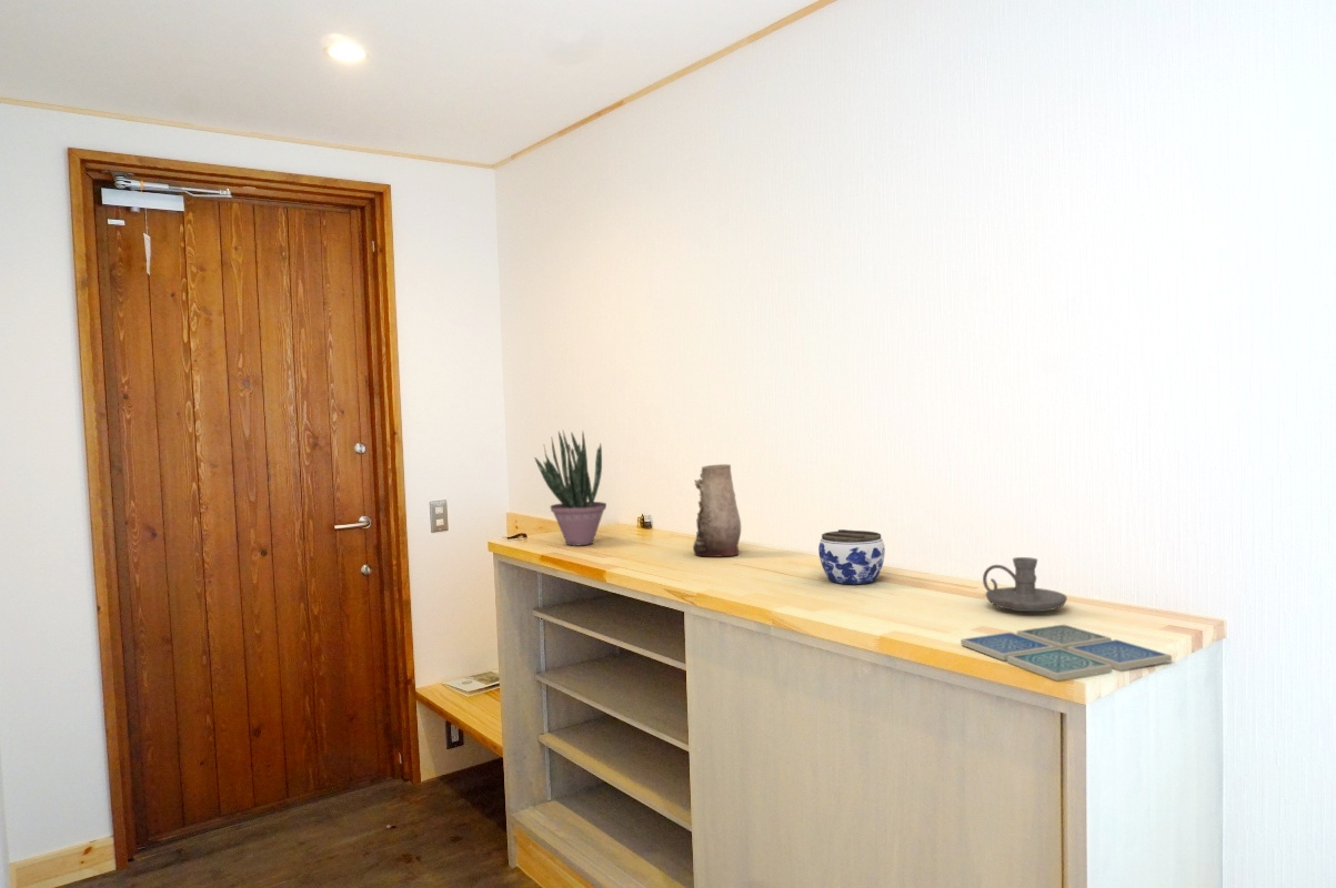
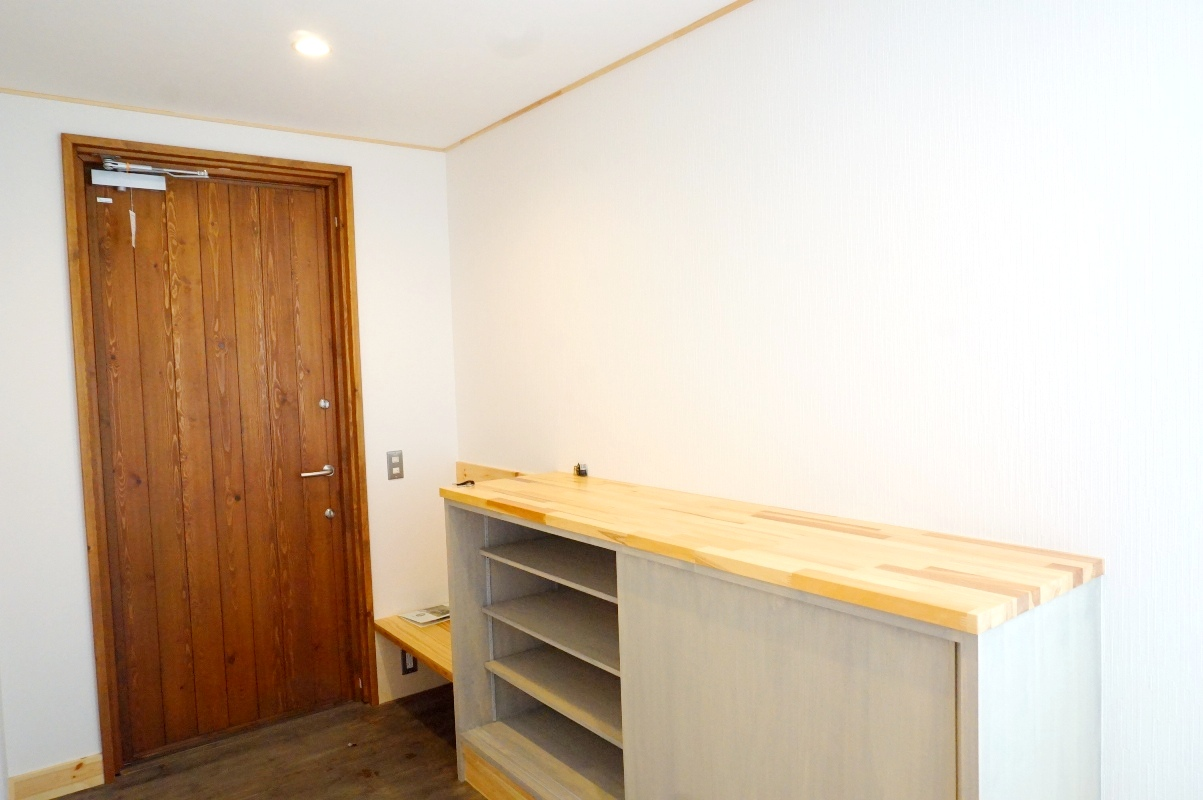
- vase [692,463,742,558]
- jar [817,528,886,585]
- drink coaster [960,623,1173,682]
- candle holder [982,556,1068,613]
- potted plant [534,430,607,546]
